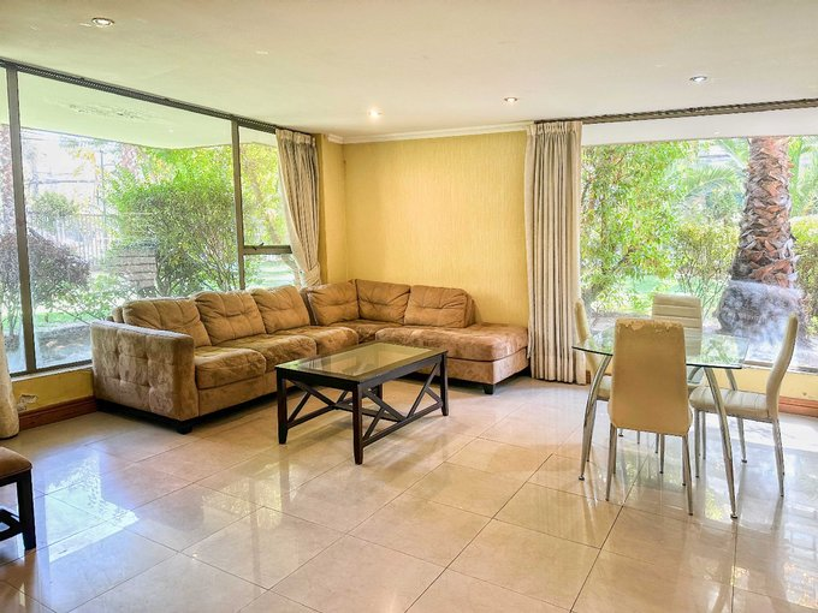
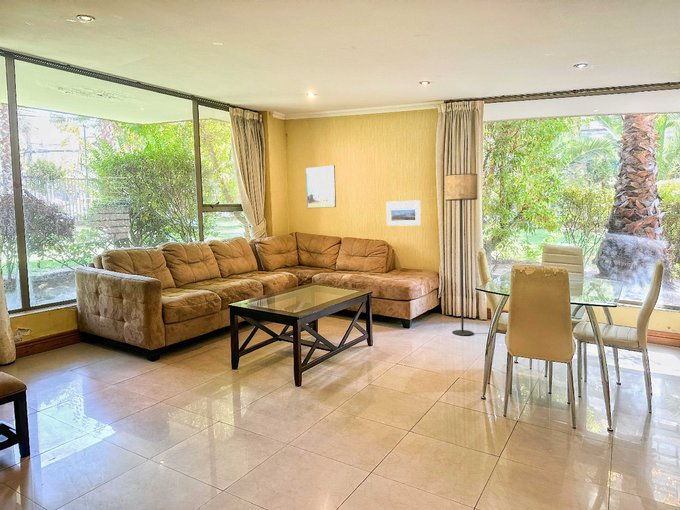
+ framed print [386,199,422,227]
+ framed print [305,164,337,209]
+ floor lamp [444,173,478,336]
